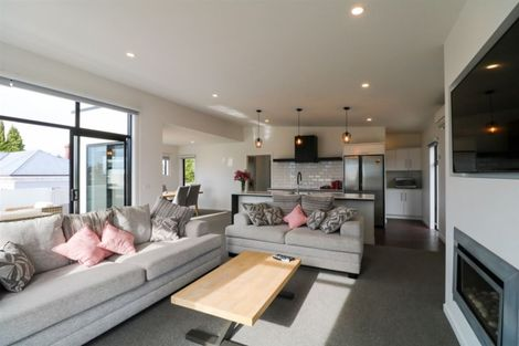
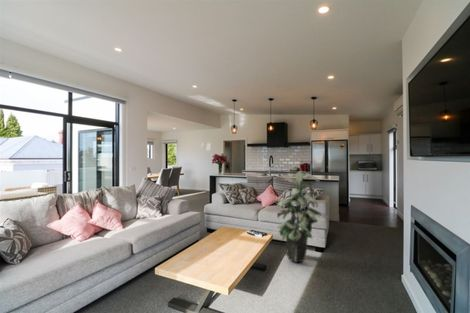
+ indoor plant [272,167,323,263]
